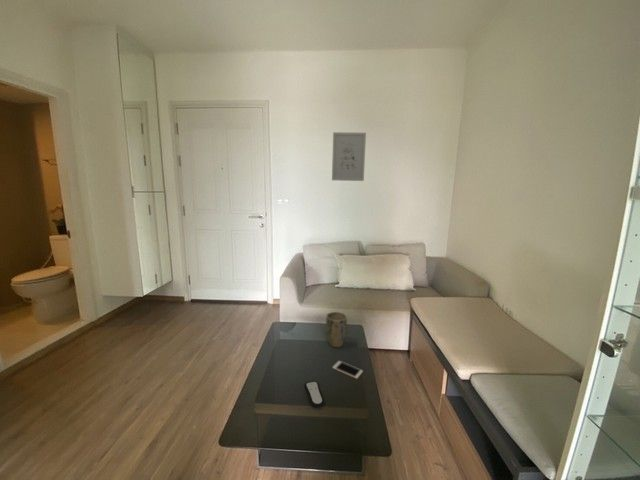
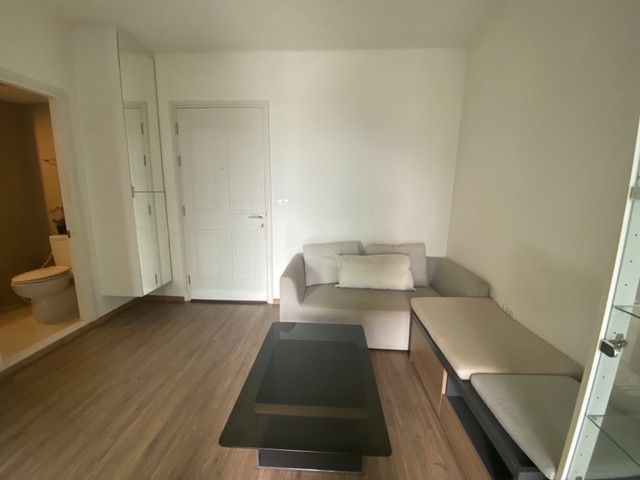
- cell phone [331,360,364,380]
- remote control [304,380,325,409]
- plant pot [325,311,348,348]
- wall art [331,131,367,182]
